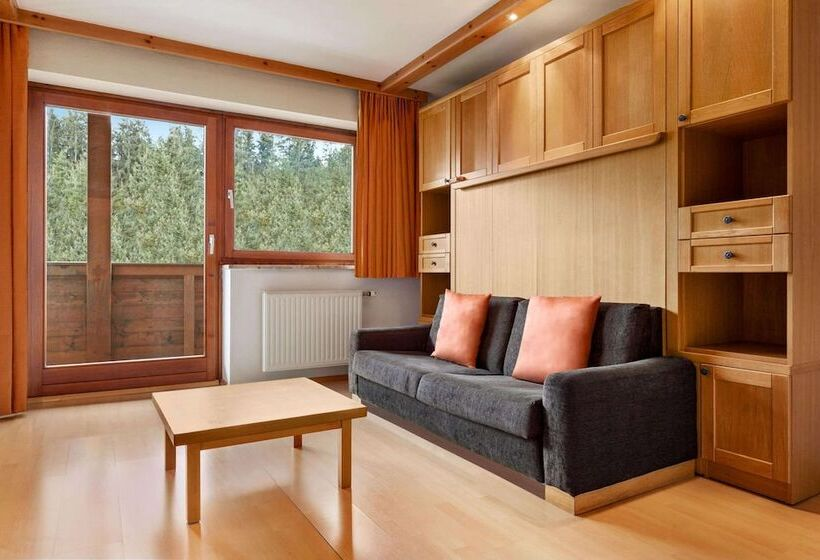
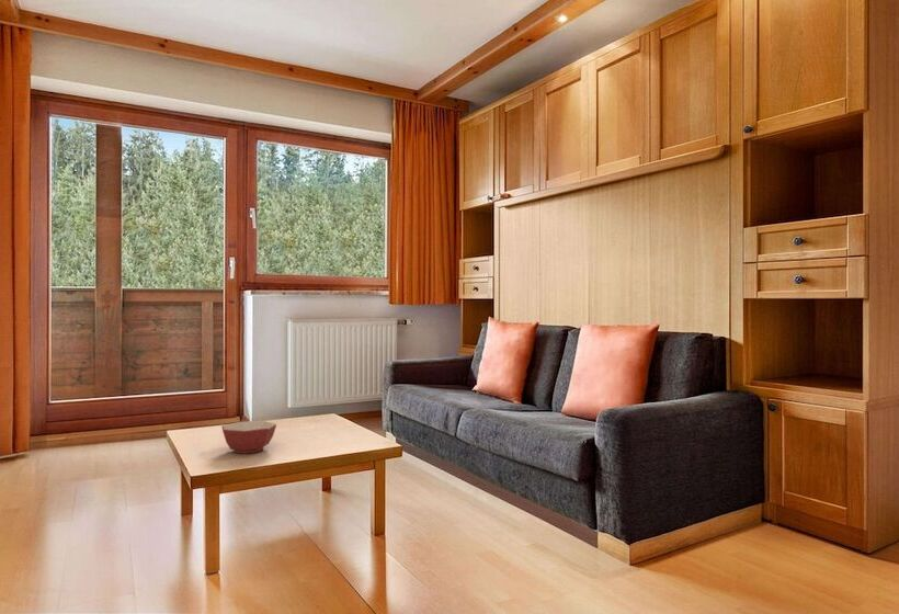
+ bowl [221,420,277,455]
